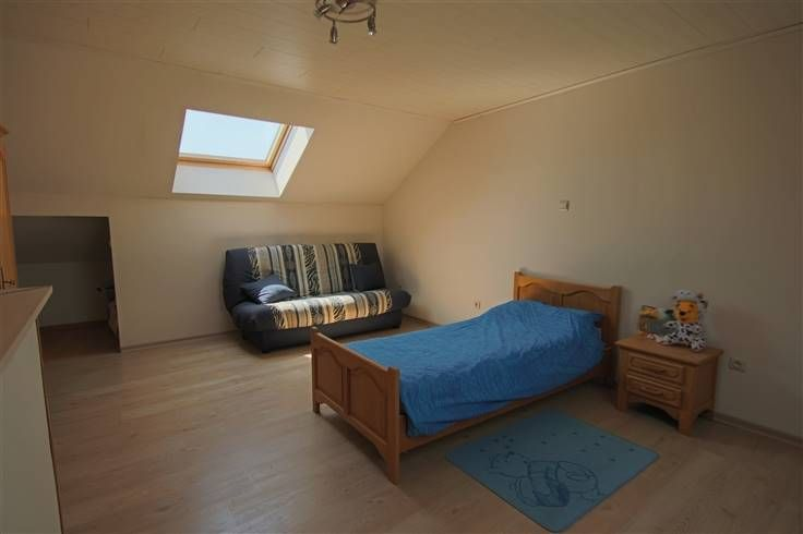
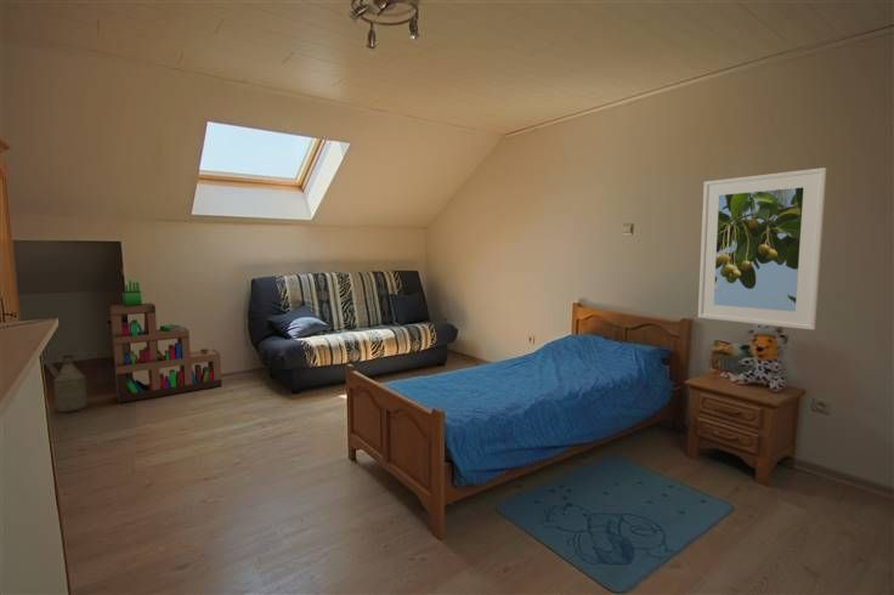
+ bookshelf [109,279,224,404]
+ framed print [697,166,827,332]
+ watering can [44,351,89,413]
